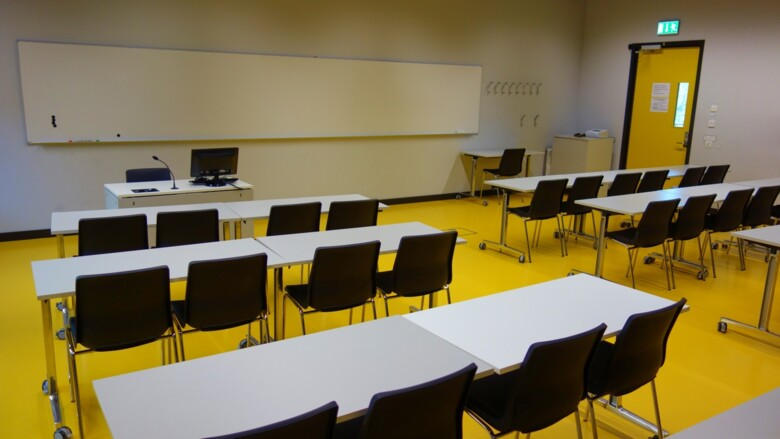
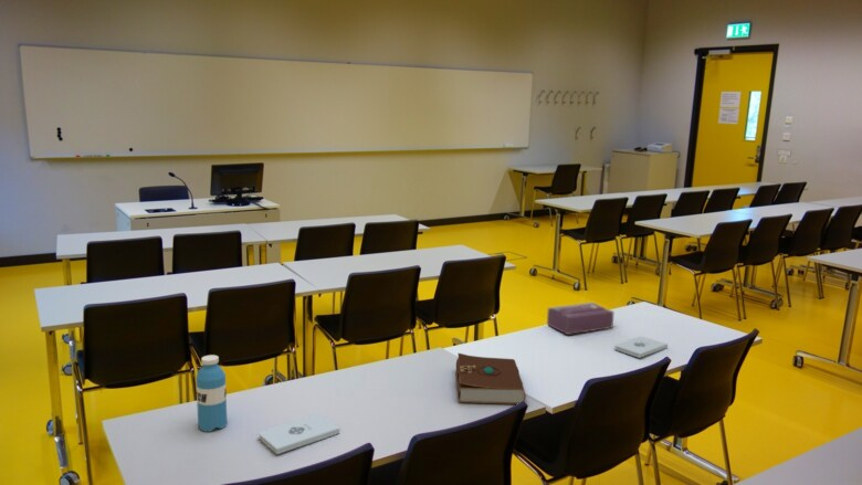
+ notepad [257,413,340,455]
+ book [454,352,526,405]
+ tissue box [546,302,616,336]
+ notepad [613,336,669,359]
+ water bottle [195,354,228,432]
